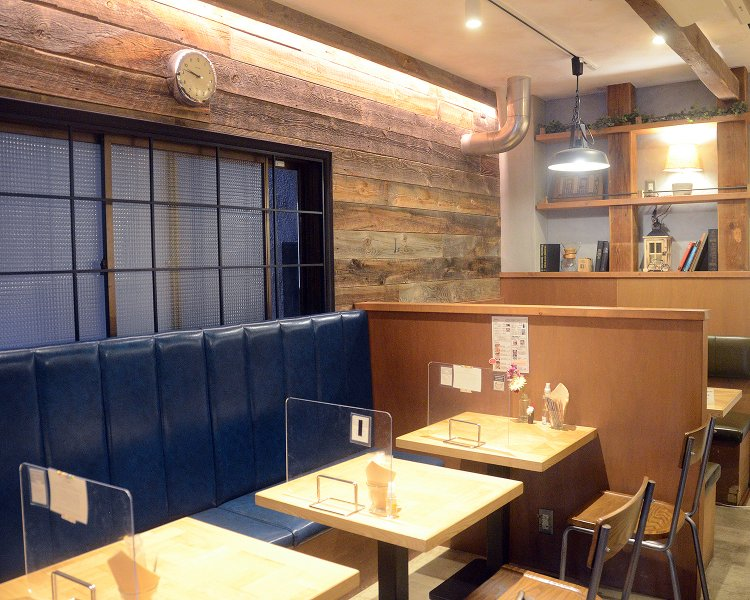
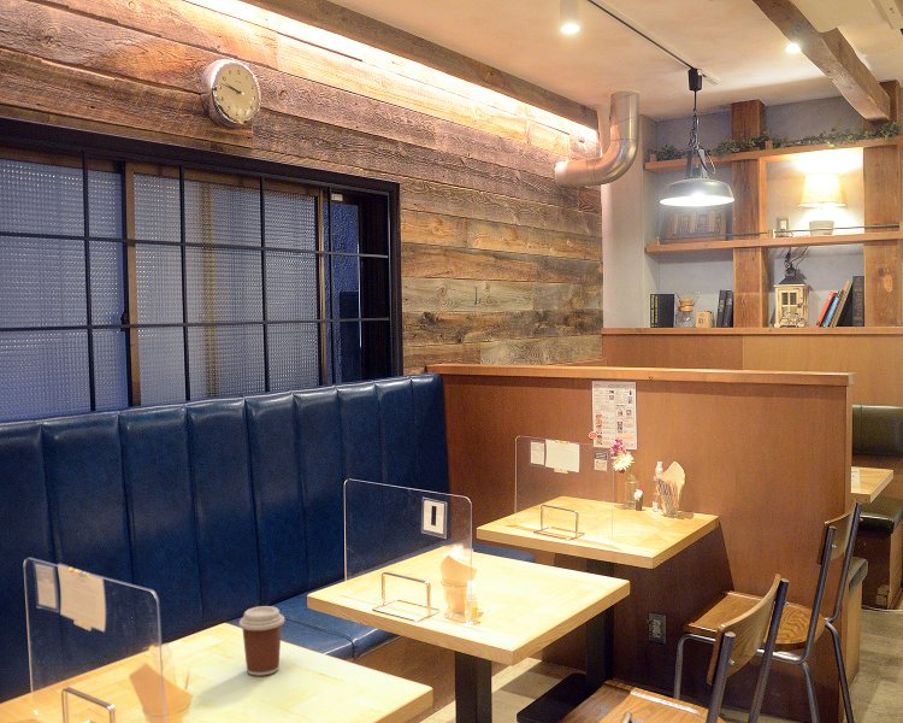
+ coffee cup [238,605,285,677]
